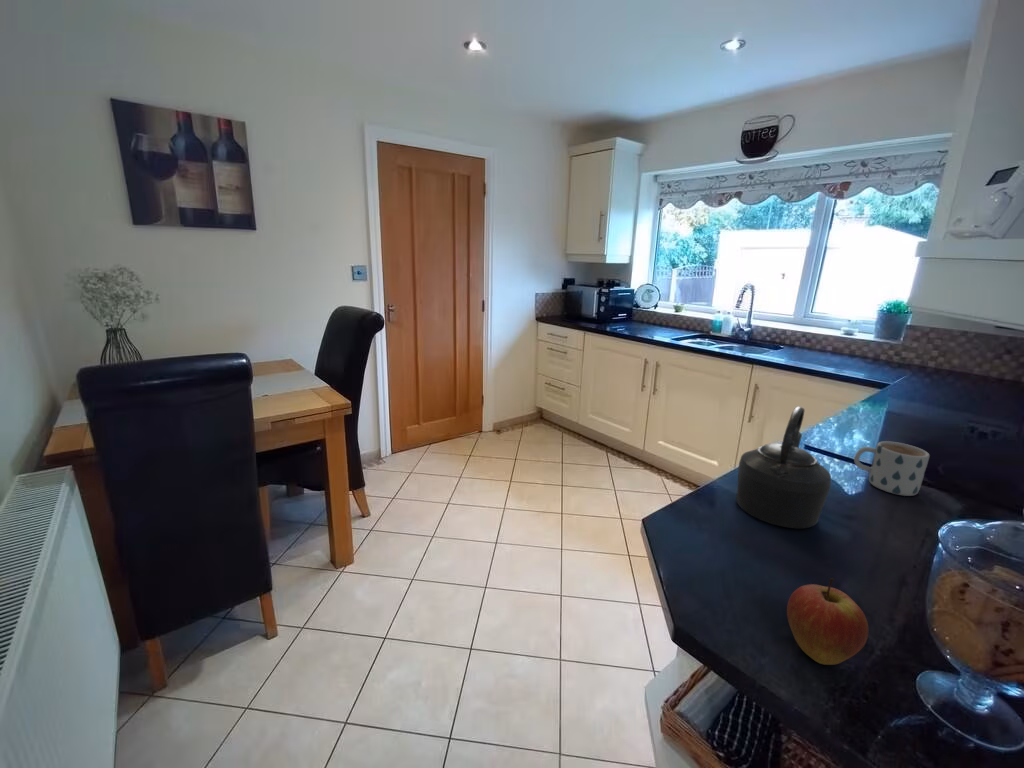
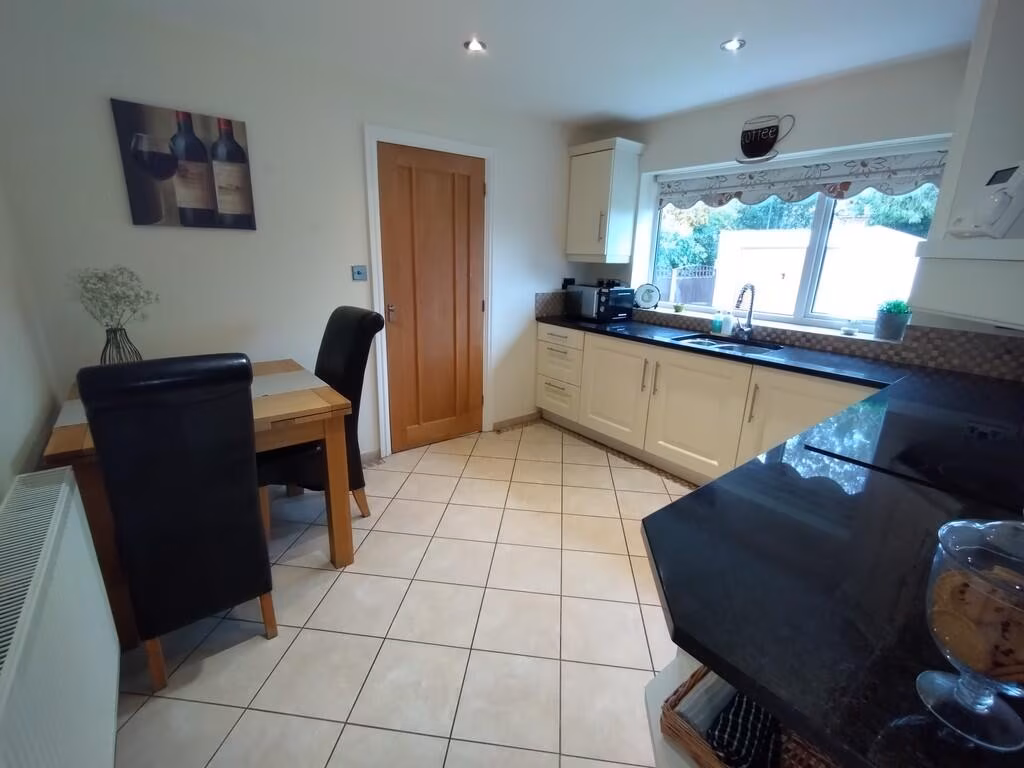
- apple [786,577,869,666]
- kettle [736,406,832,529]
- mug [853,440,931,497]
